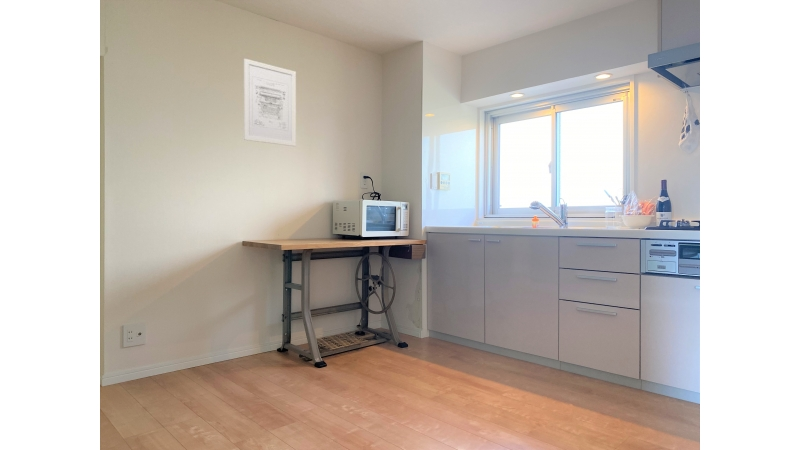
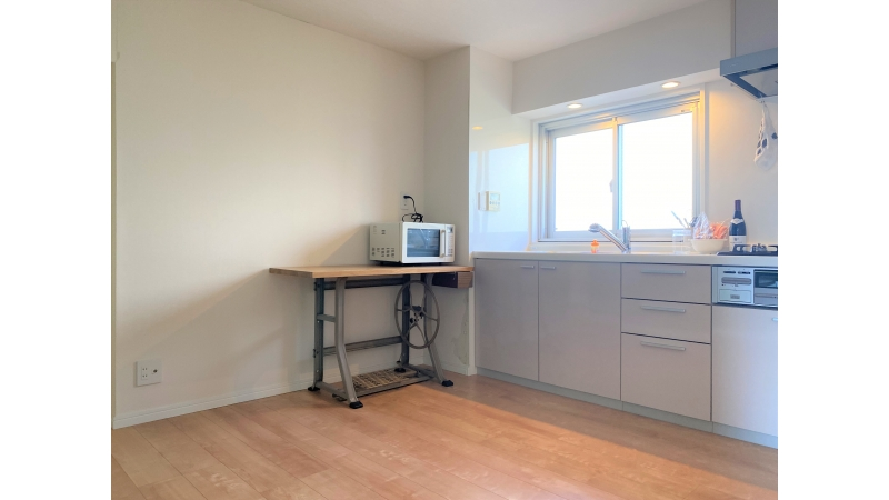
- wall art [243,58,297,147]
